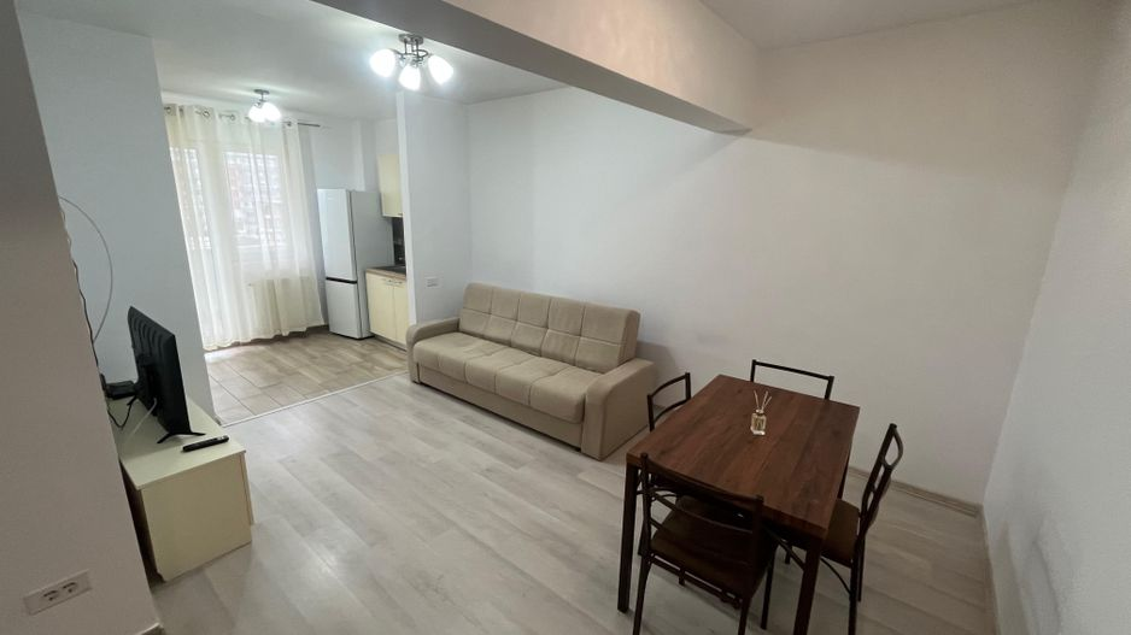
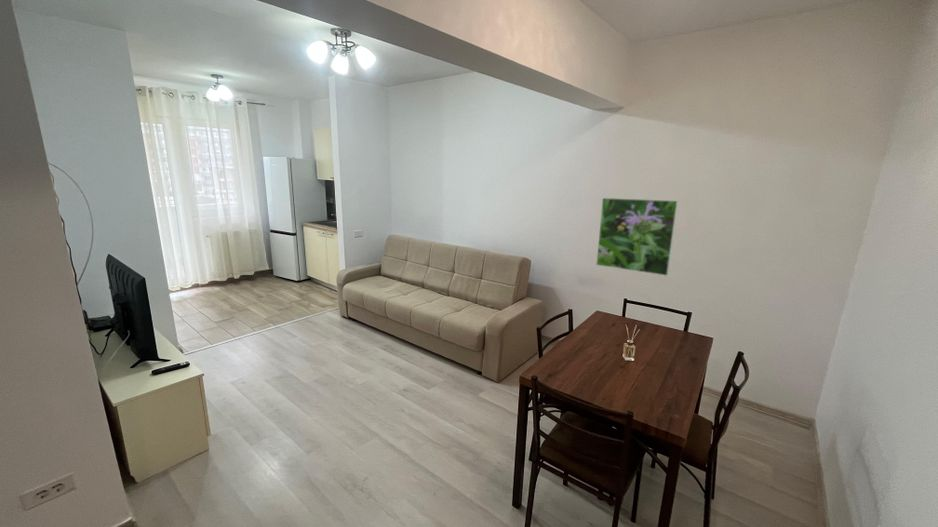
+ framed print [595,197,679,277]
